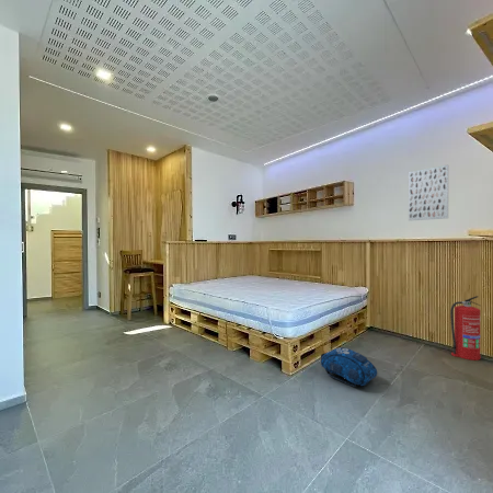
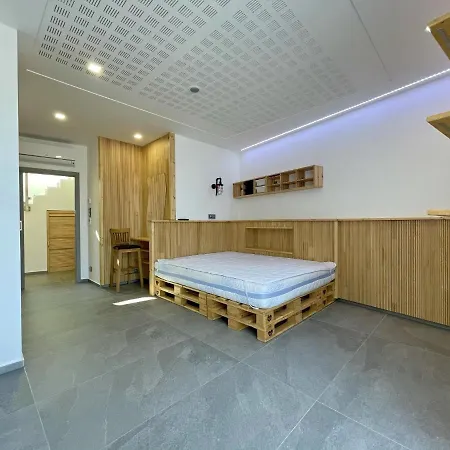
- backpack [320,346,378,388]
- fire extinguisher [449,295,482,362]
- wall art [408,163,449,221]
